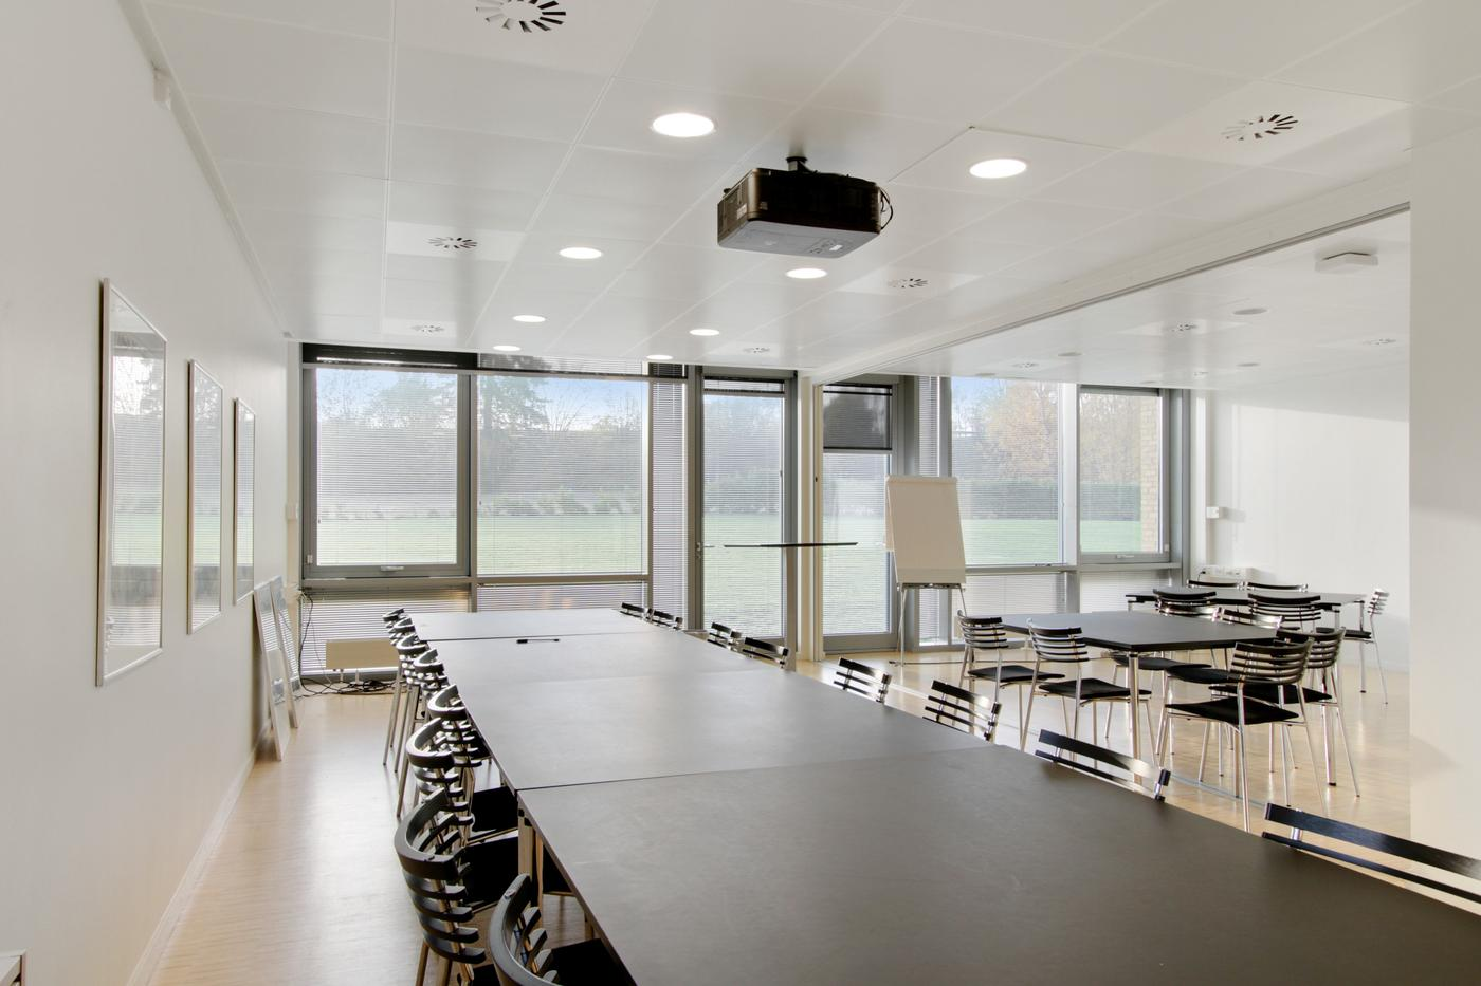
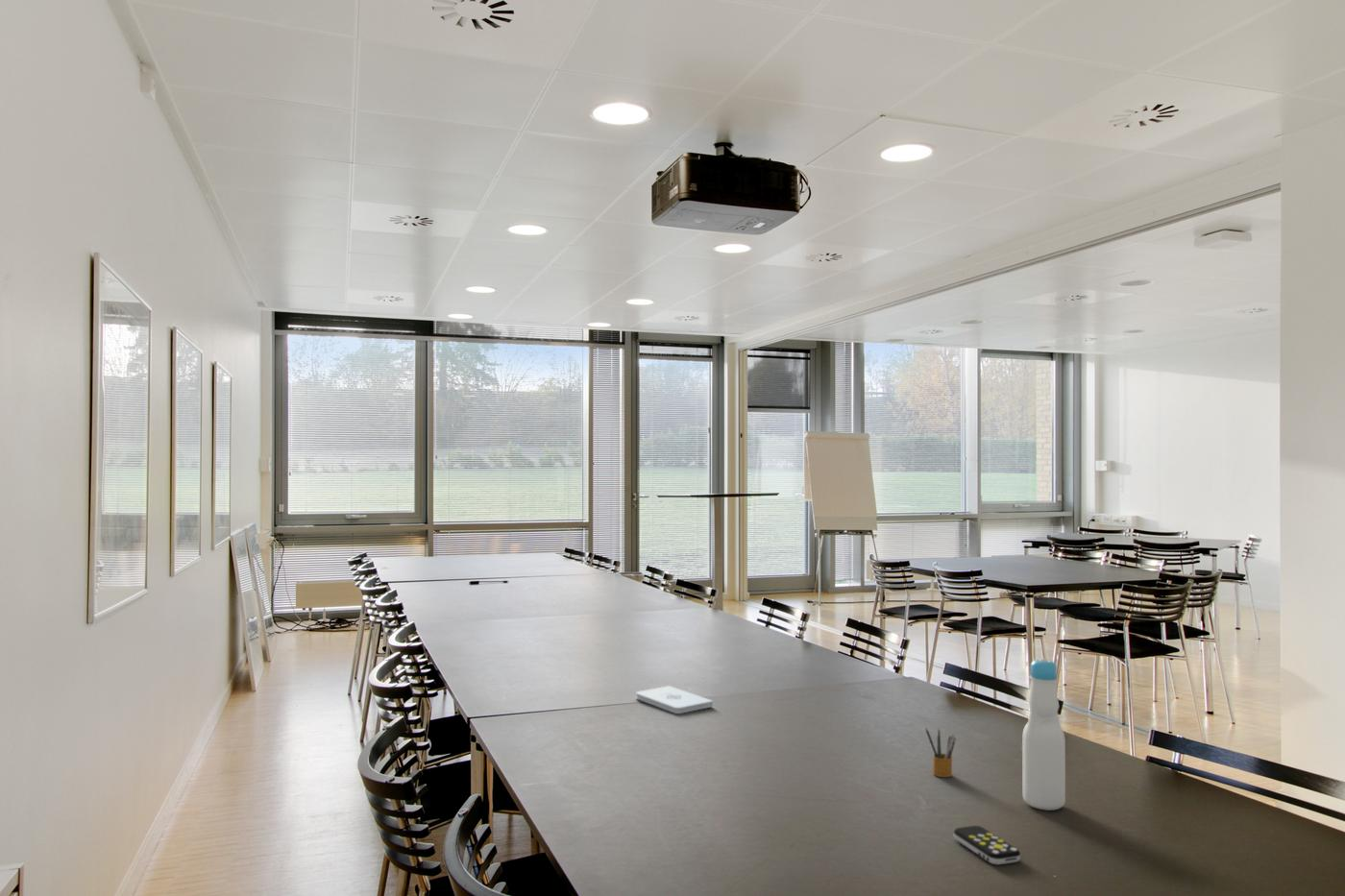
+ notepad [635,685,714,714]
+ remote control [953,825,1021,865]
+ bottle [1021,657,1066,811]
+ pencil box [925,727,957,778]
